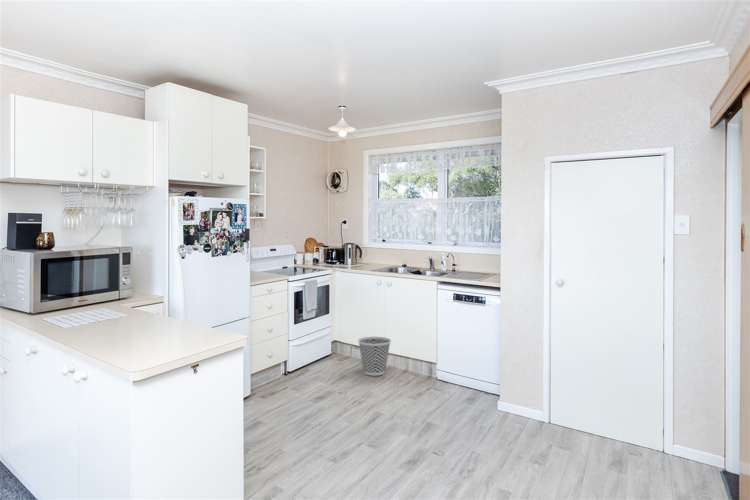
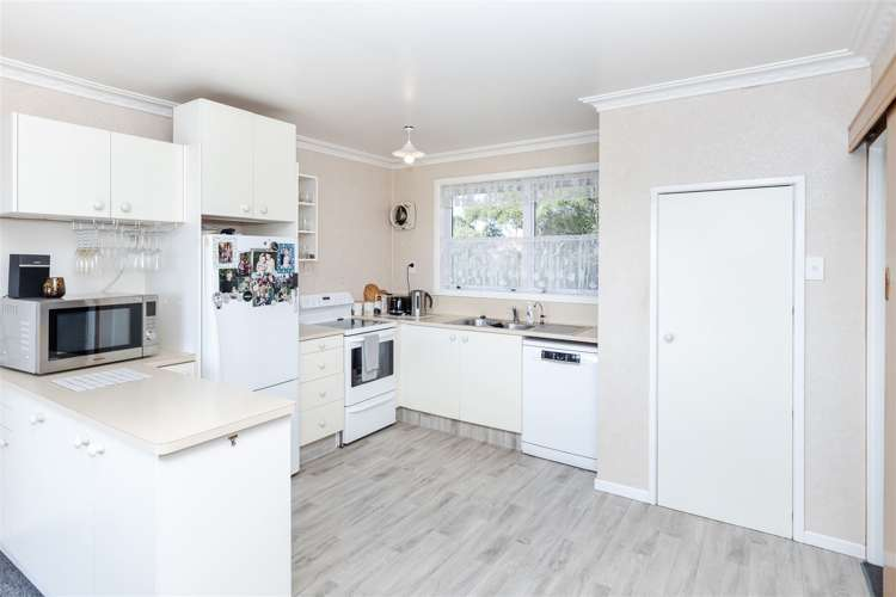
- wastebasket [357,336,392,377]
